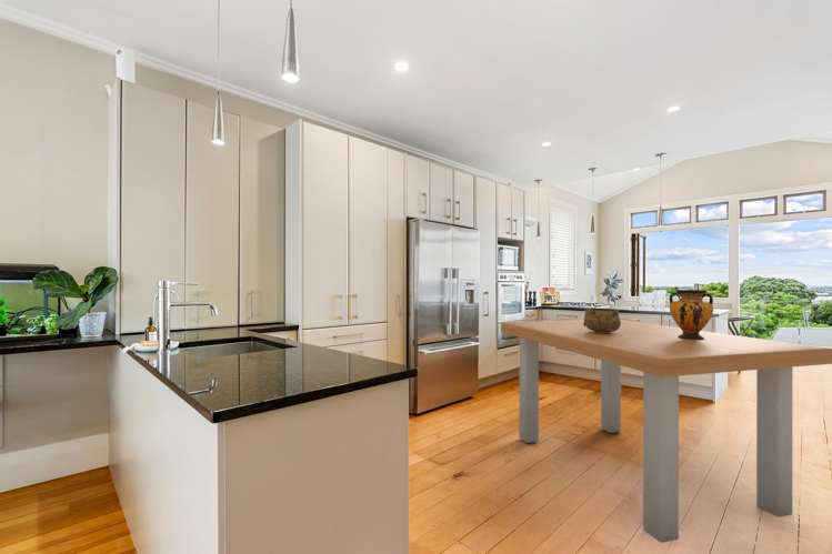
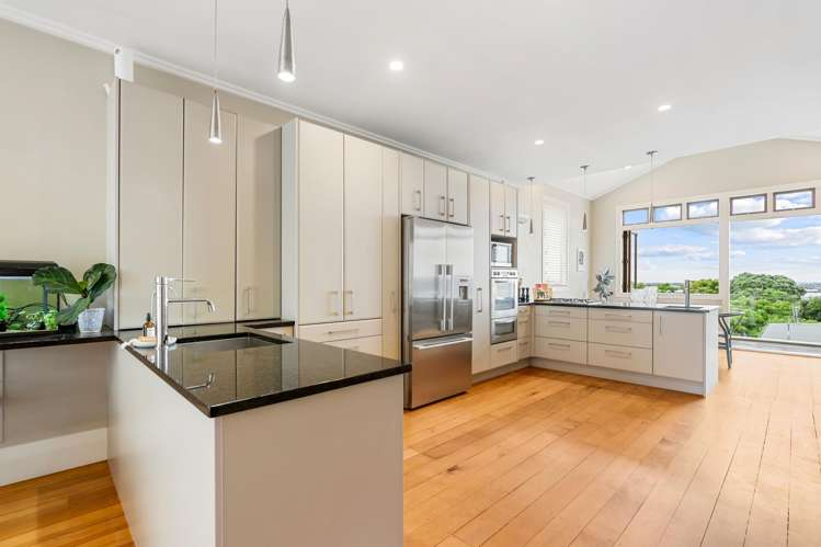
- dining table [500,319,832,544]
- decorative bowl [583,308,621,333]
- vase [669,289,714,340]
